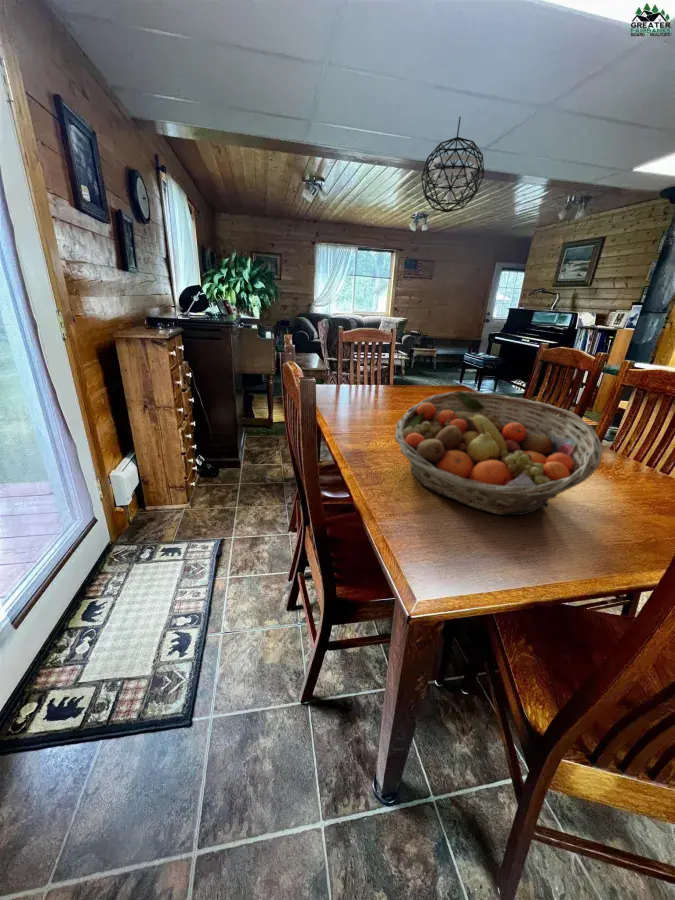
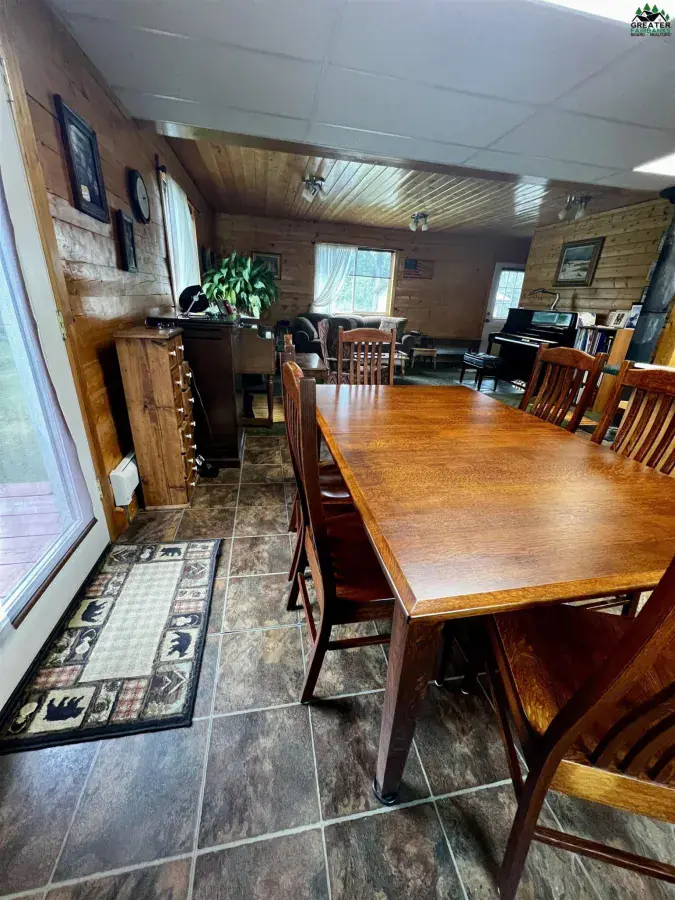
- fruit basket [393,390,603,516]
- pendant light [420,116,485,214]
